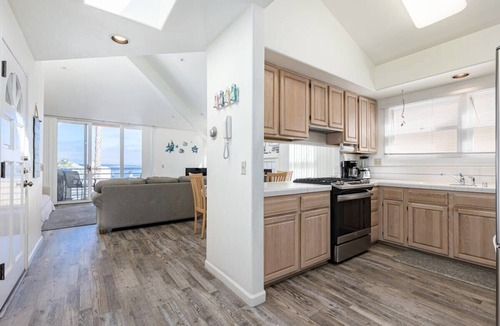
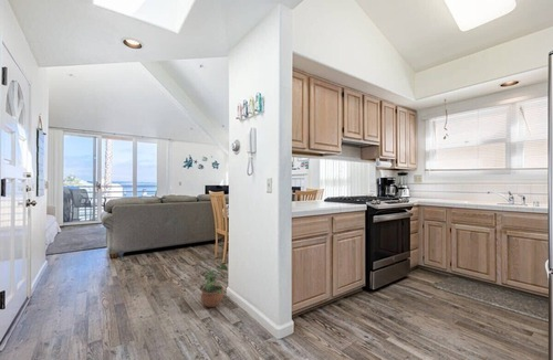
+ potted plant [199,263,229,308]
